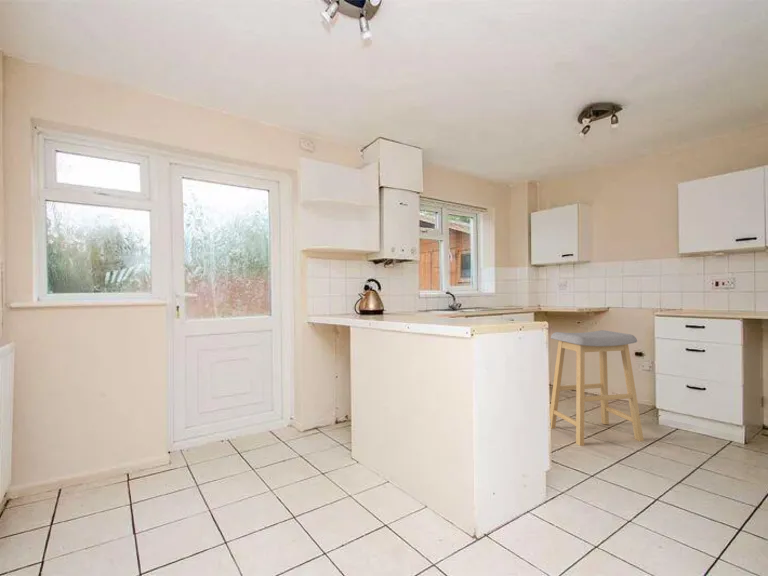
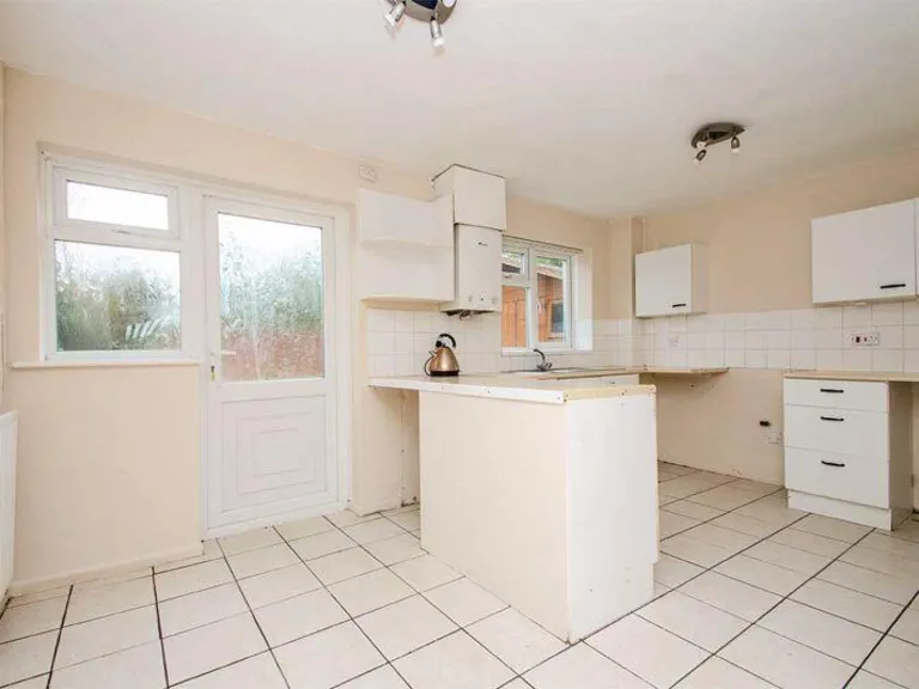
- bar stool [549,329,645,447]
